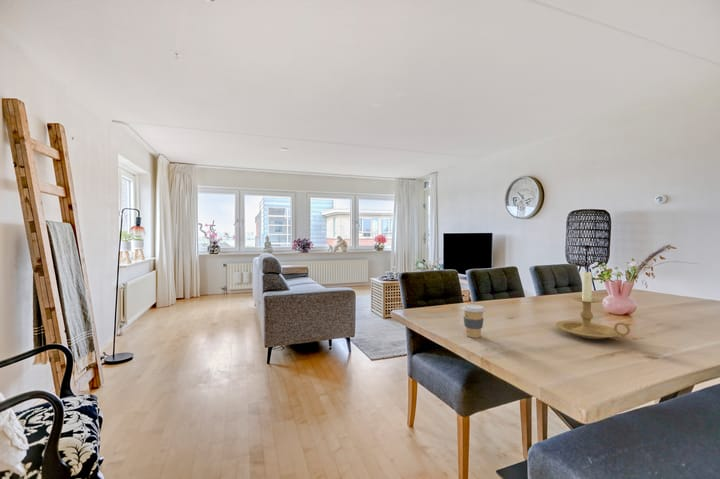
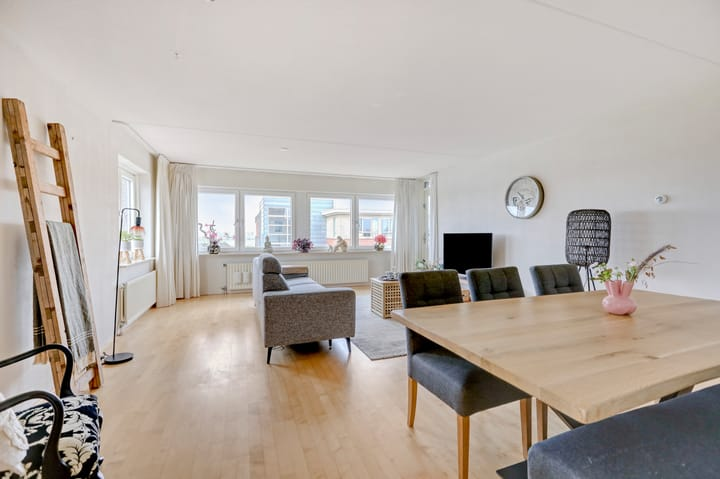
- coffee cup [461,303,486,339]
- candle holder [554,268,633,341]
